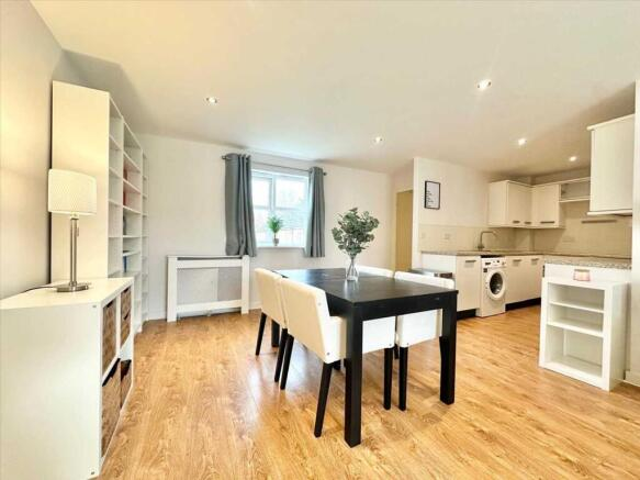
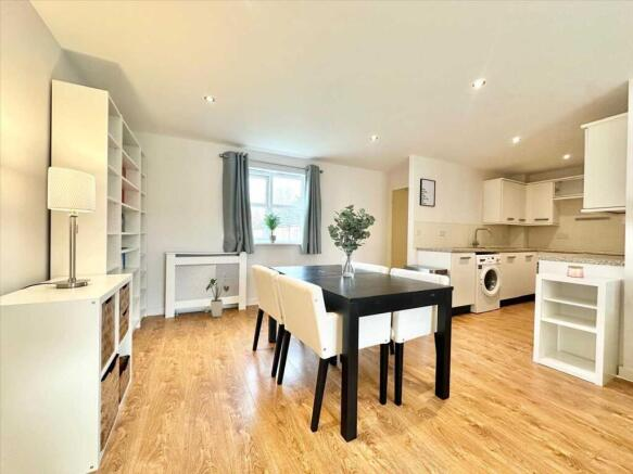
+ house plant [205,276,230,318]
